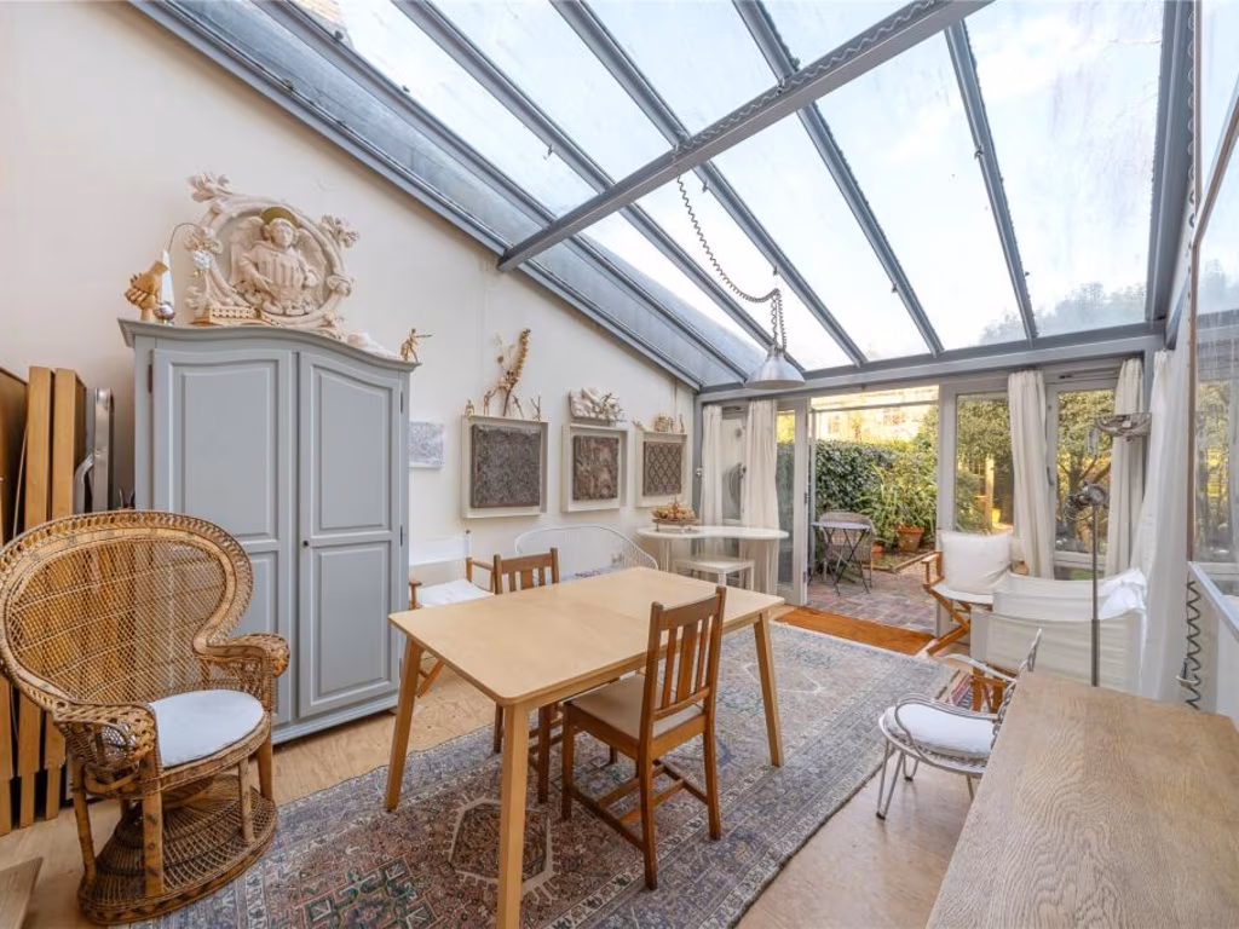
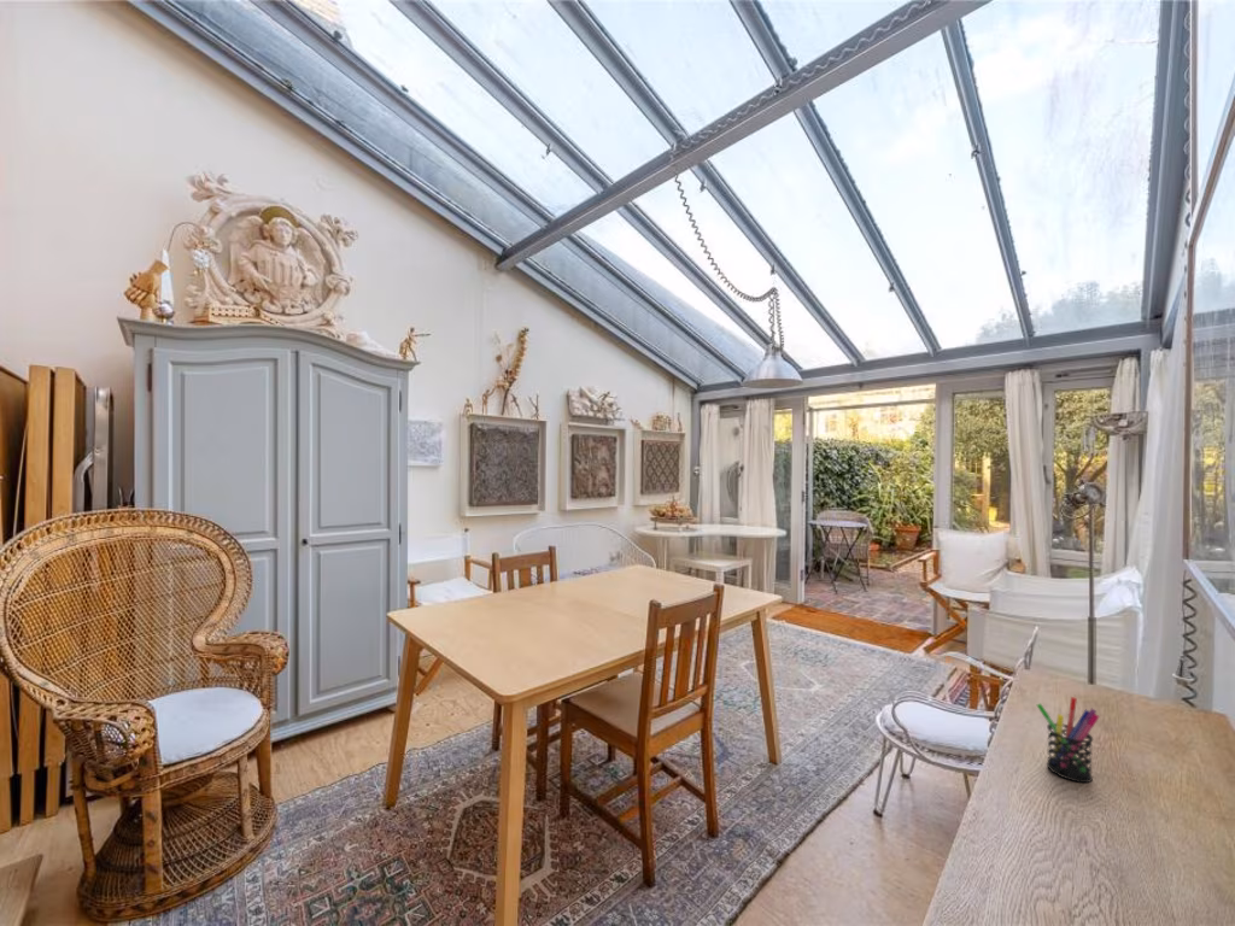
+ pen holder [1036,696,1101,784]
